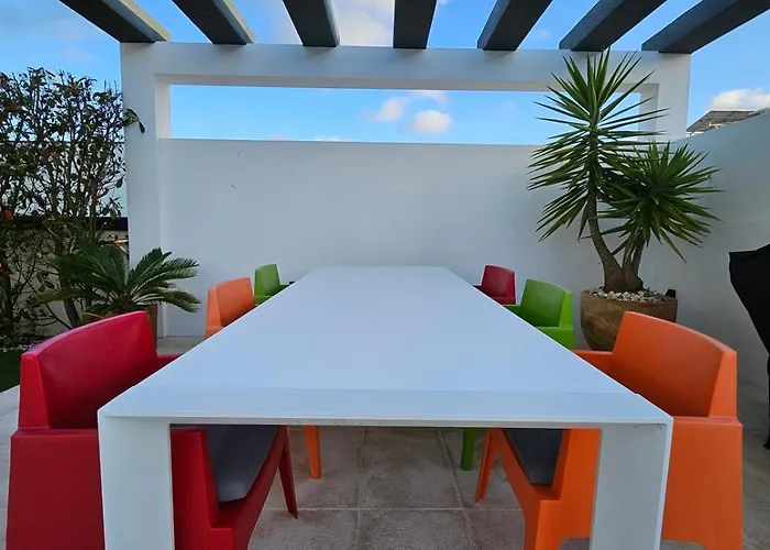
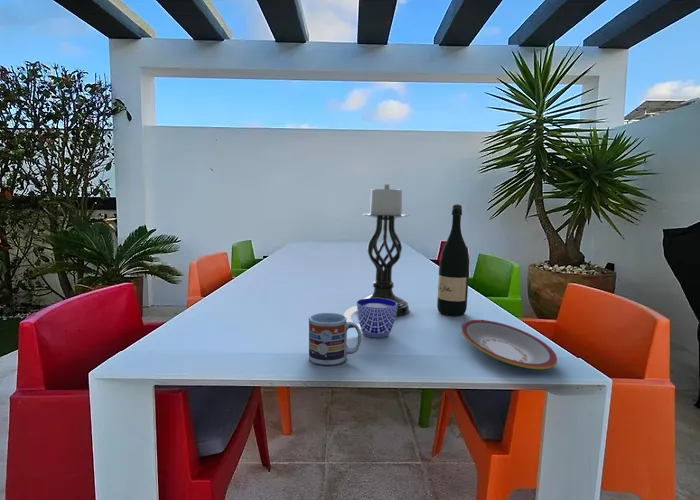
+ cup [343,298,397,339]
+ plate [461,319,558,370]
+ candle holder [358,184,410,318]
+ cup [308,312,363,366]
+ wine bottle [436,203,470,317]
